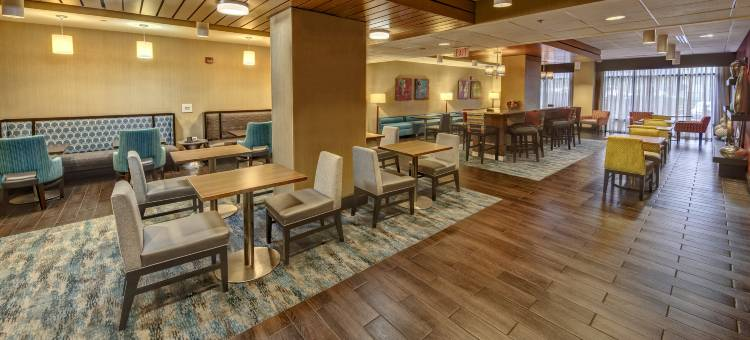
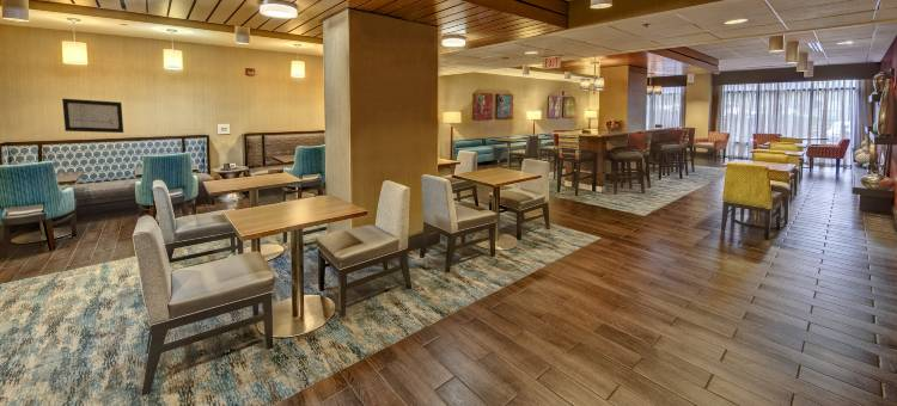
+ wall art [61,98,124,134]
